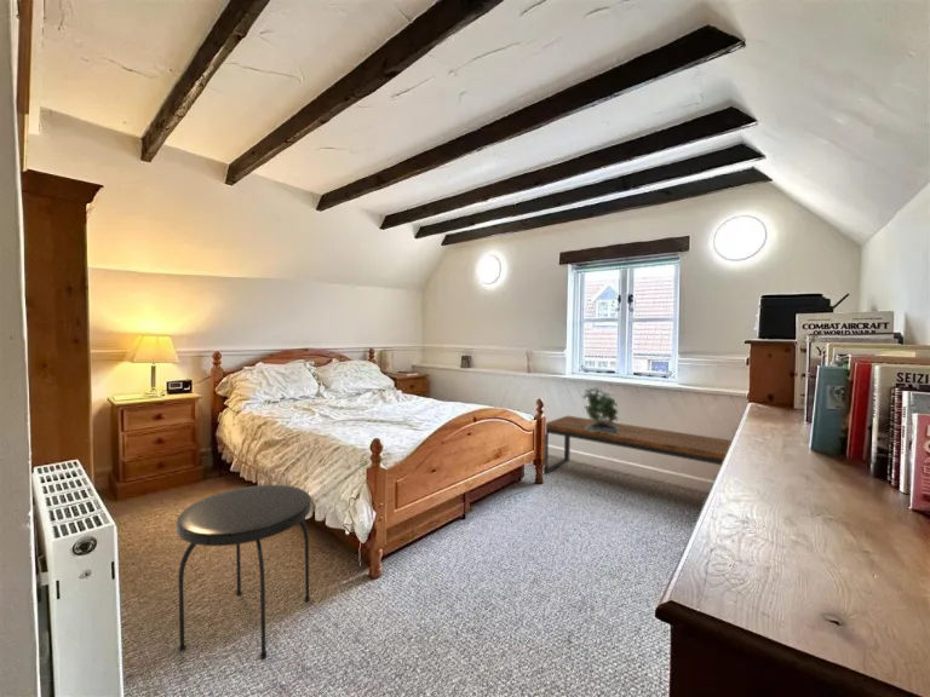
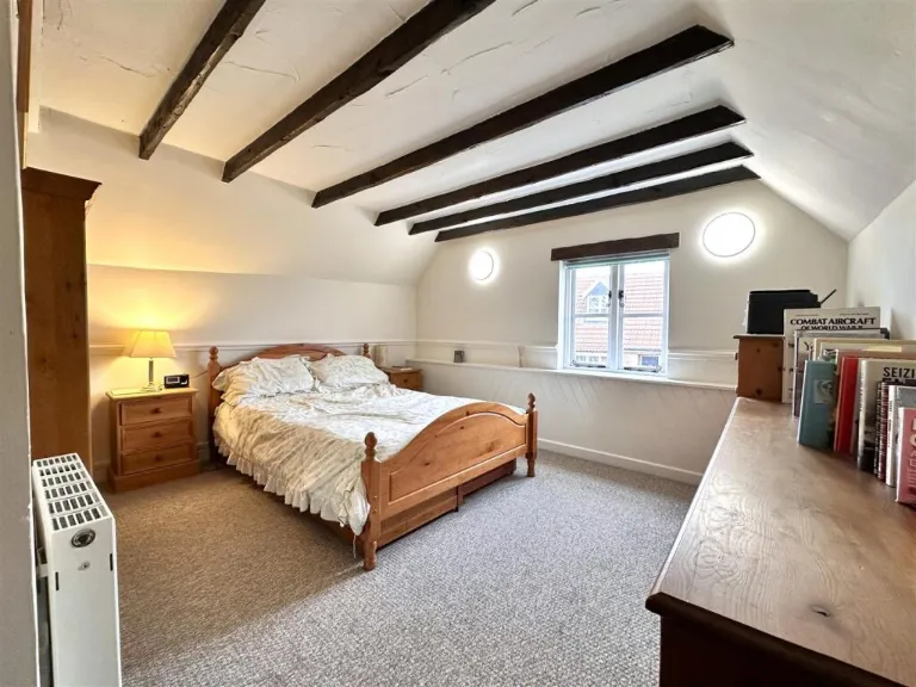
- potted plant [582,386,620,436]
- side table [176,484,312,659]
- bench [542,415,733,474]
